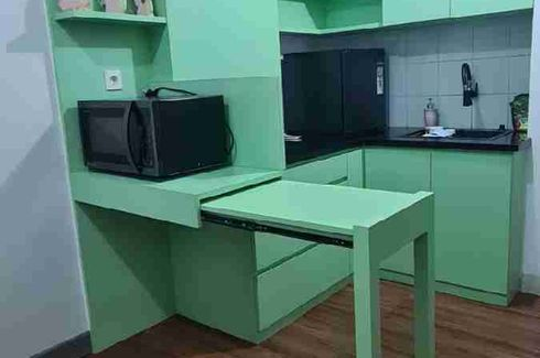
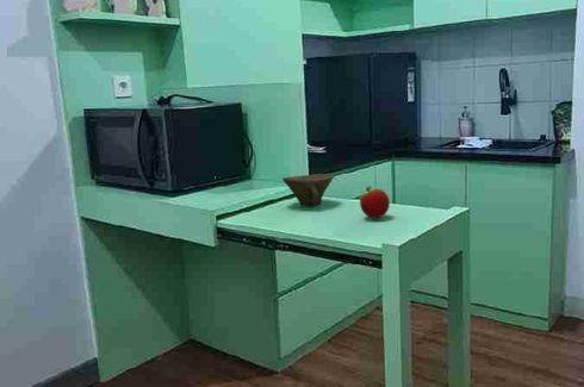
+ bowl [281,173,336,207]
+ apple [359,185,391,219]
